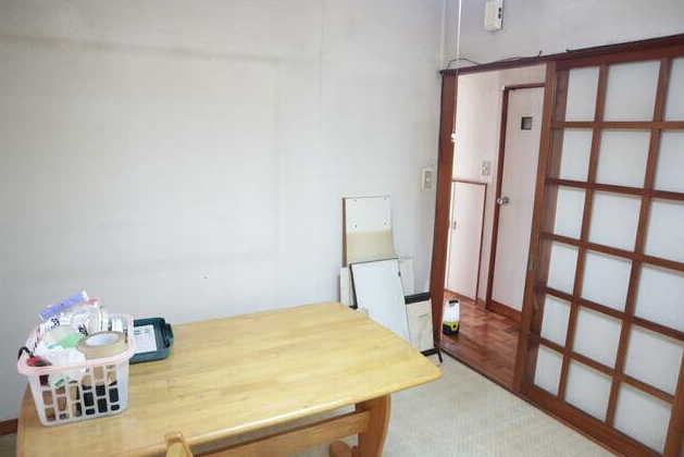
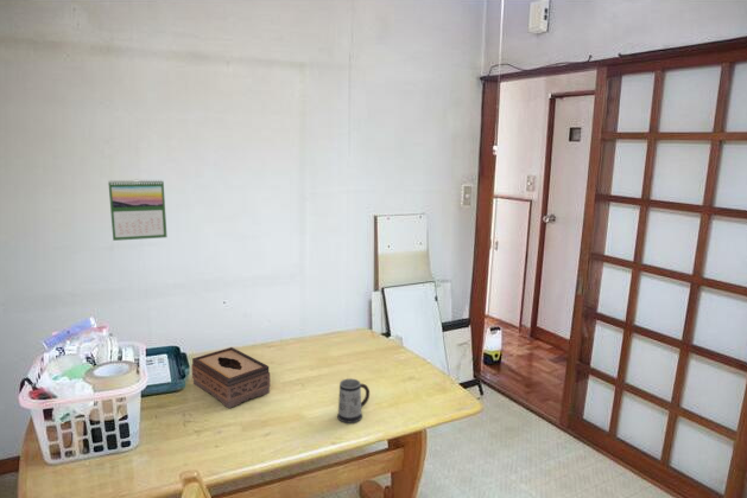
+ calendar [107,179,167,242]
+ tissue box [191,346,271,409]
+ mug [336,377,371,424]
